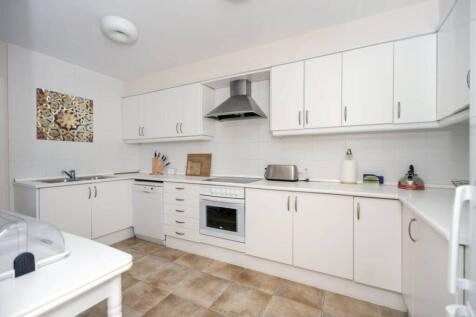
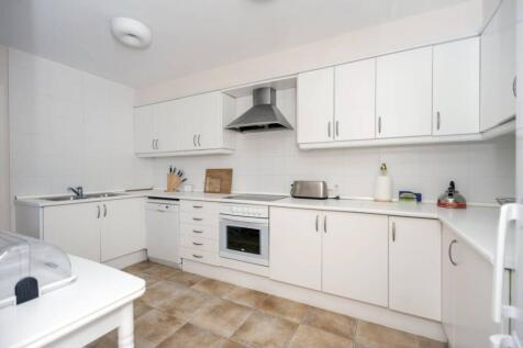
- wall art [35,87,94,144]
